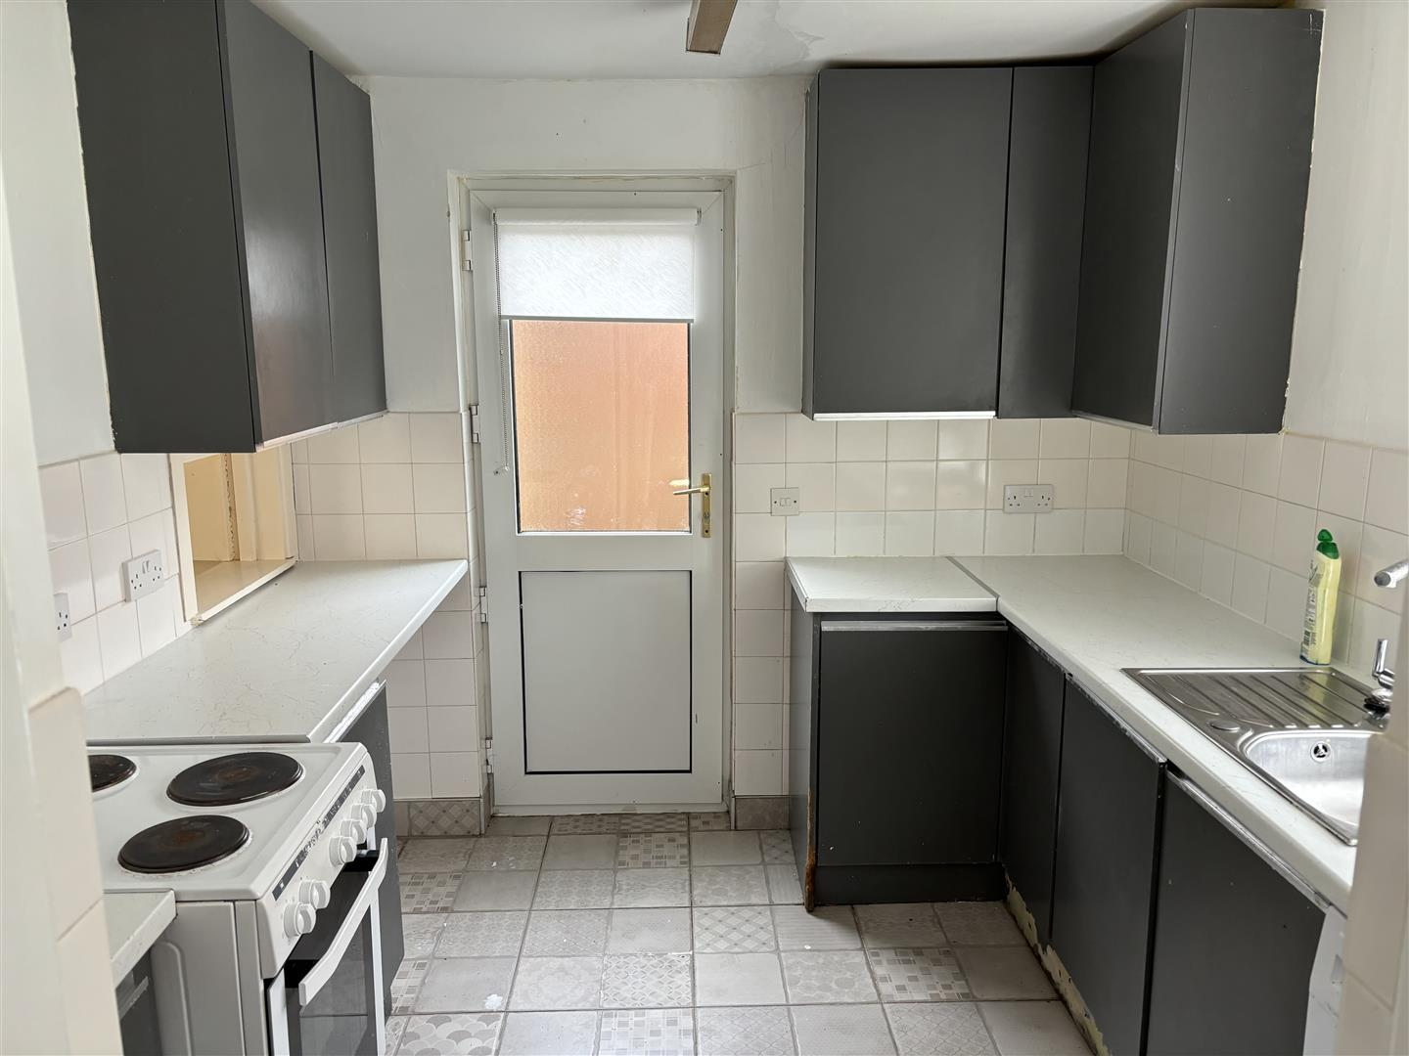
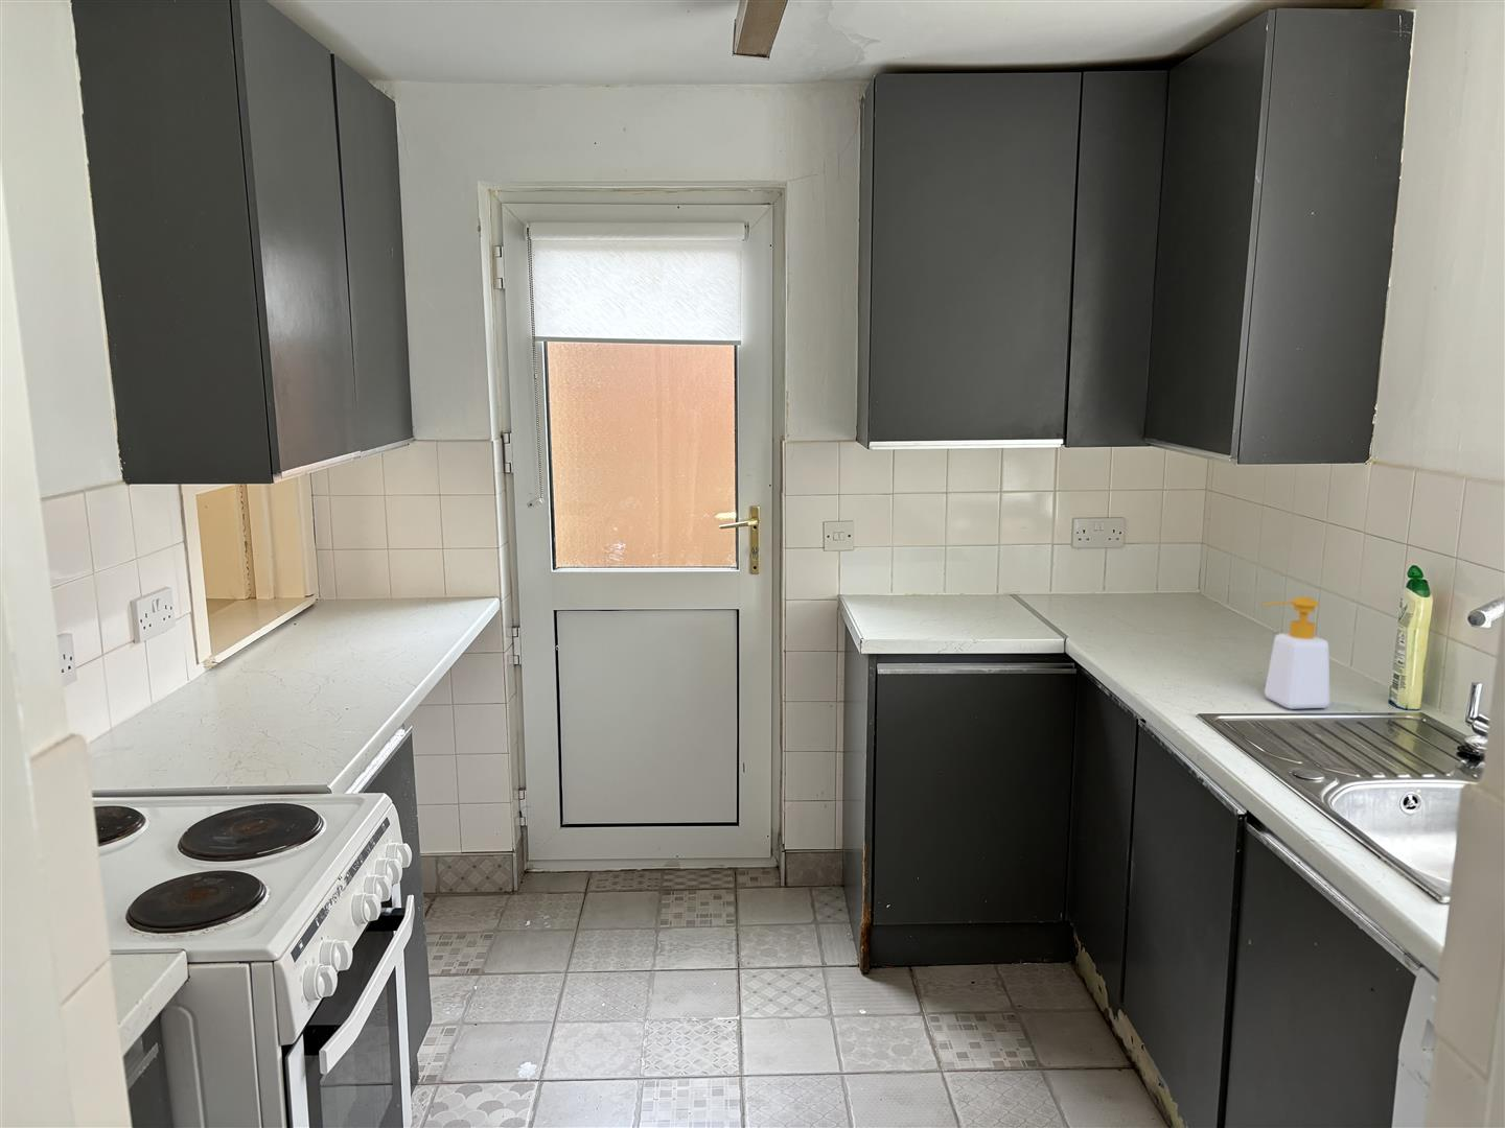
+ soap bottle [1261,595,1331,710]
